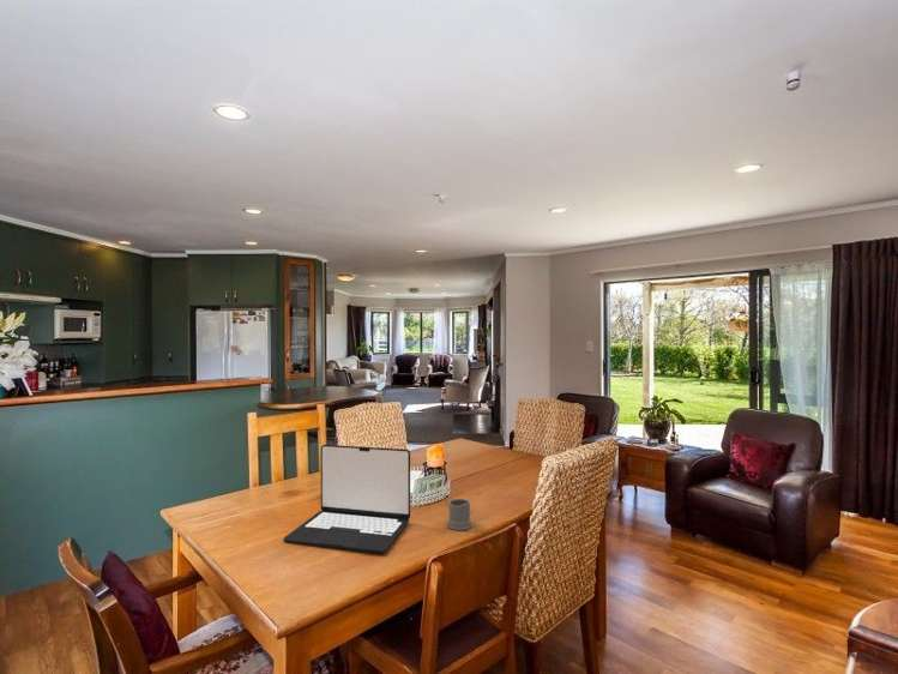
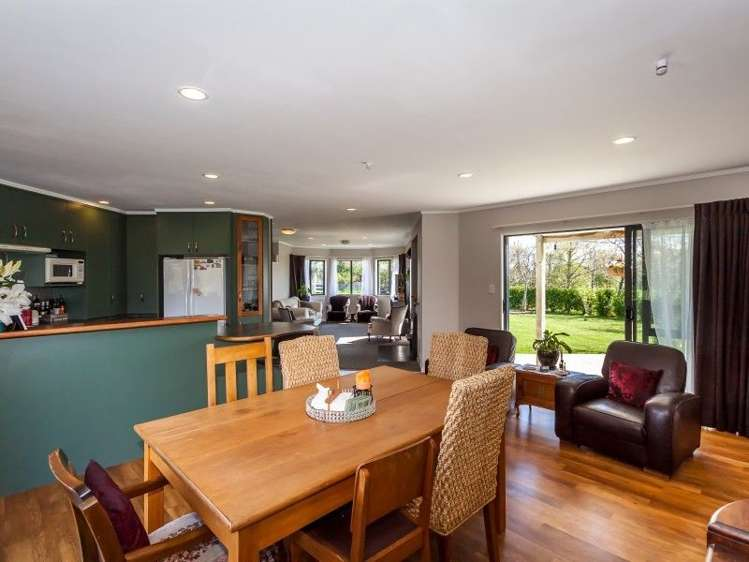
- laptop [282,444,411,554]
- mug [444,493,474,531]
